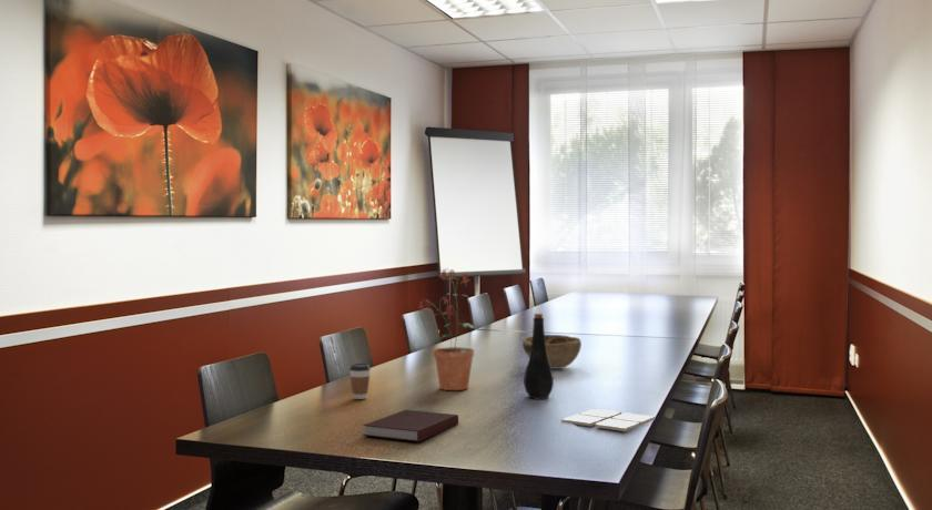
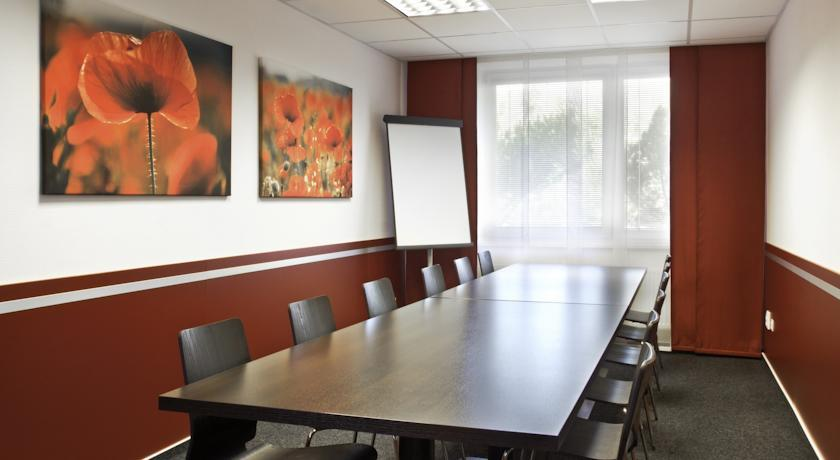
- potted plant [416,267,475,391]
- notebook [362,409,459,442]
- bottle [523,313,555,400]
- decorative bowl [521,334,582,370]
- drink coaster [560,408,656,432]
- coffee cup [348,363,372,400]
